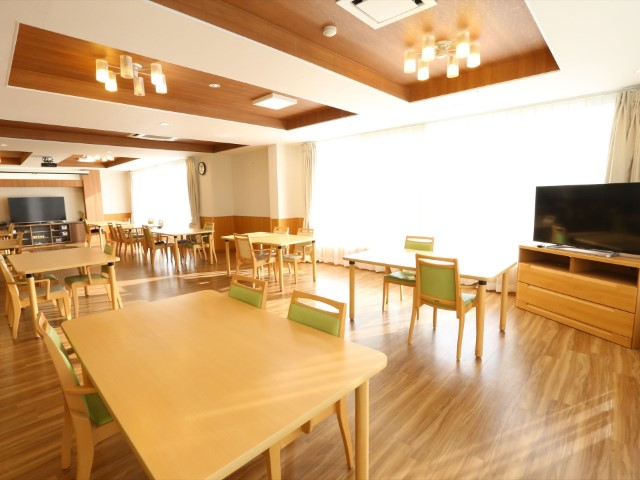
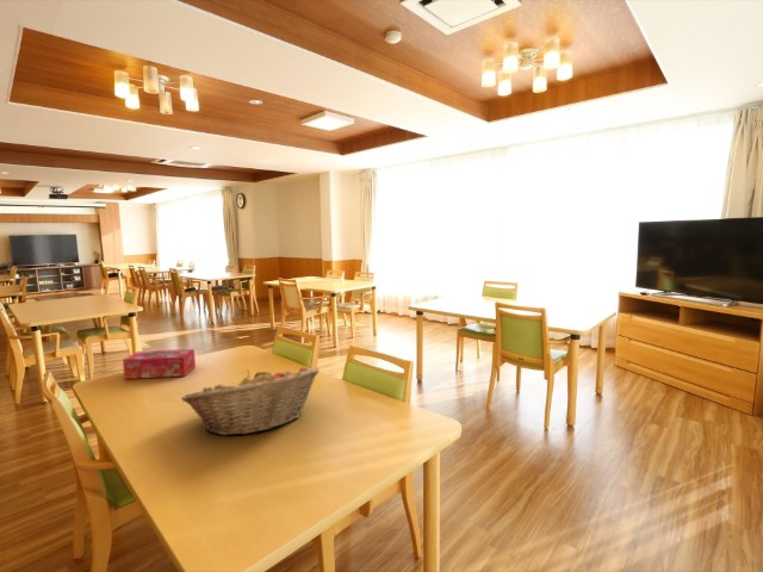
+ tissue box [122,348,197,380]
+ fruit basket [181,366,321,436]
